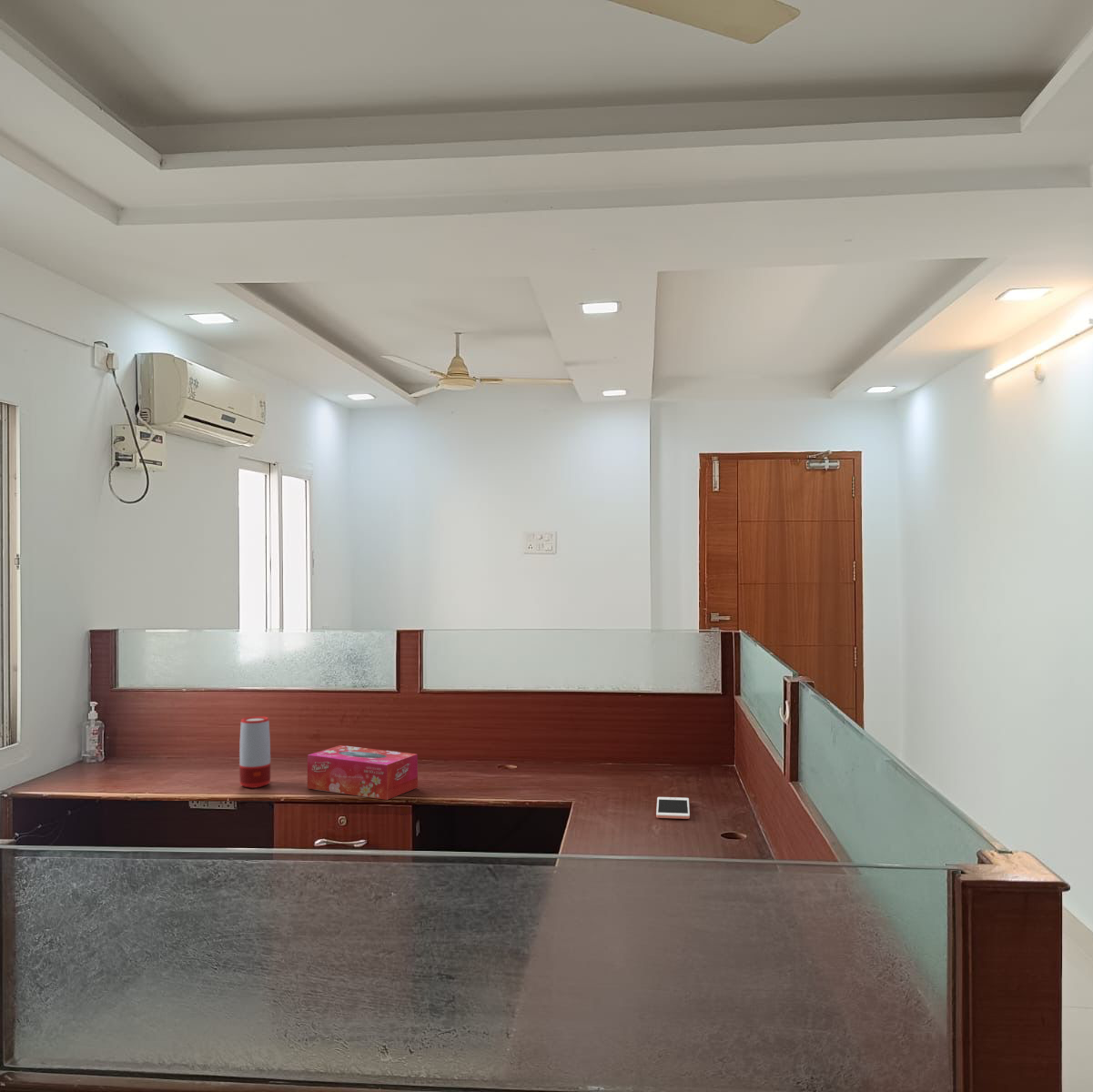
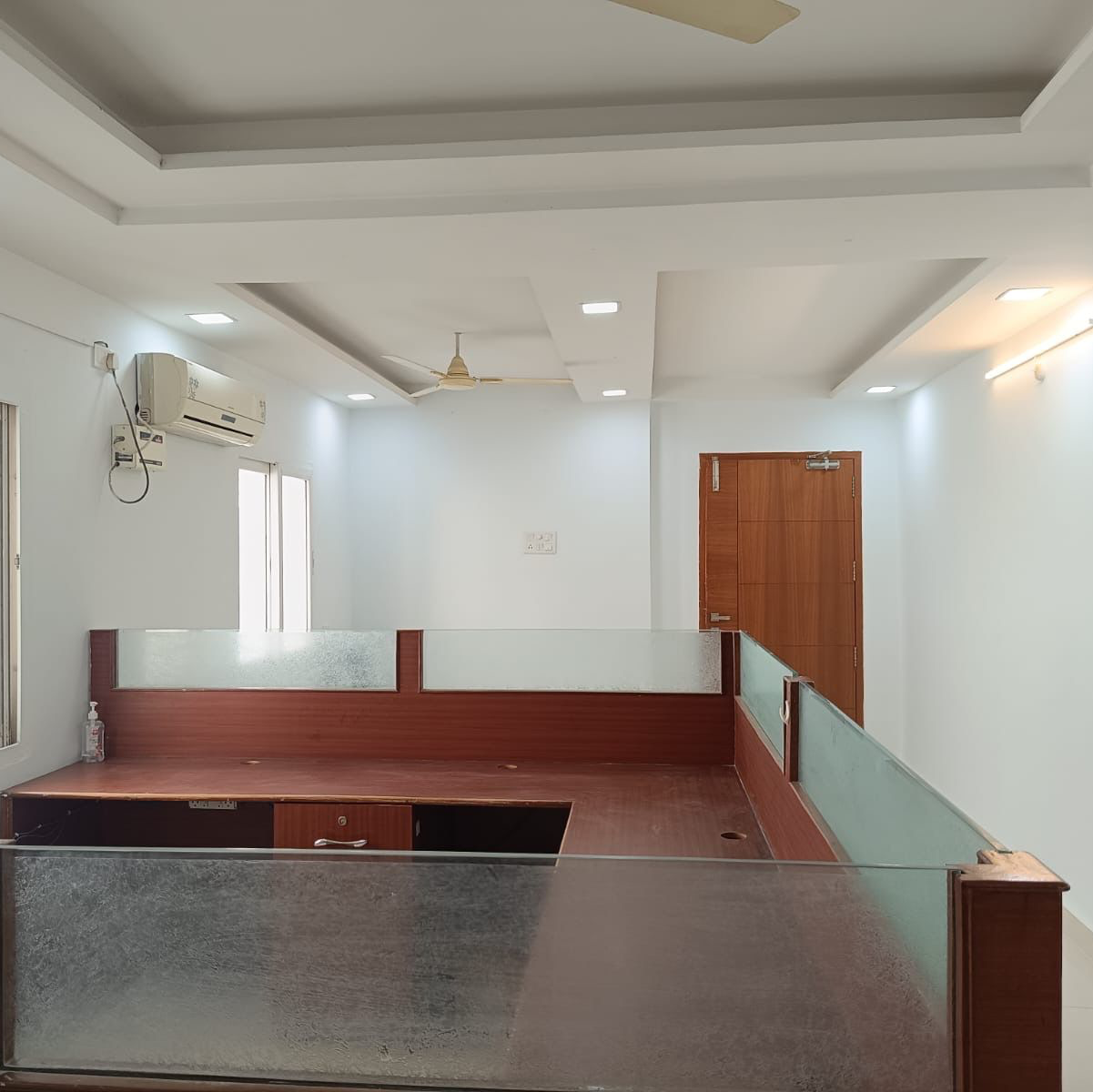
- cell phone [655,796,691,820]
- speaker [238,715,271,789]
- tissue box [307,744,419,801]
